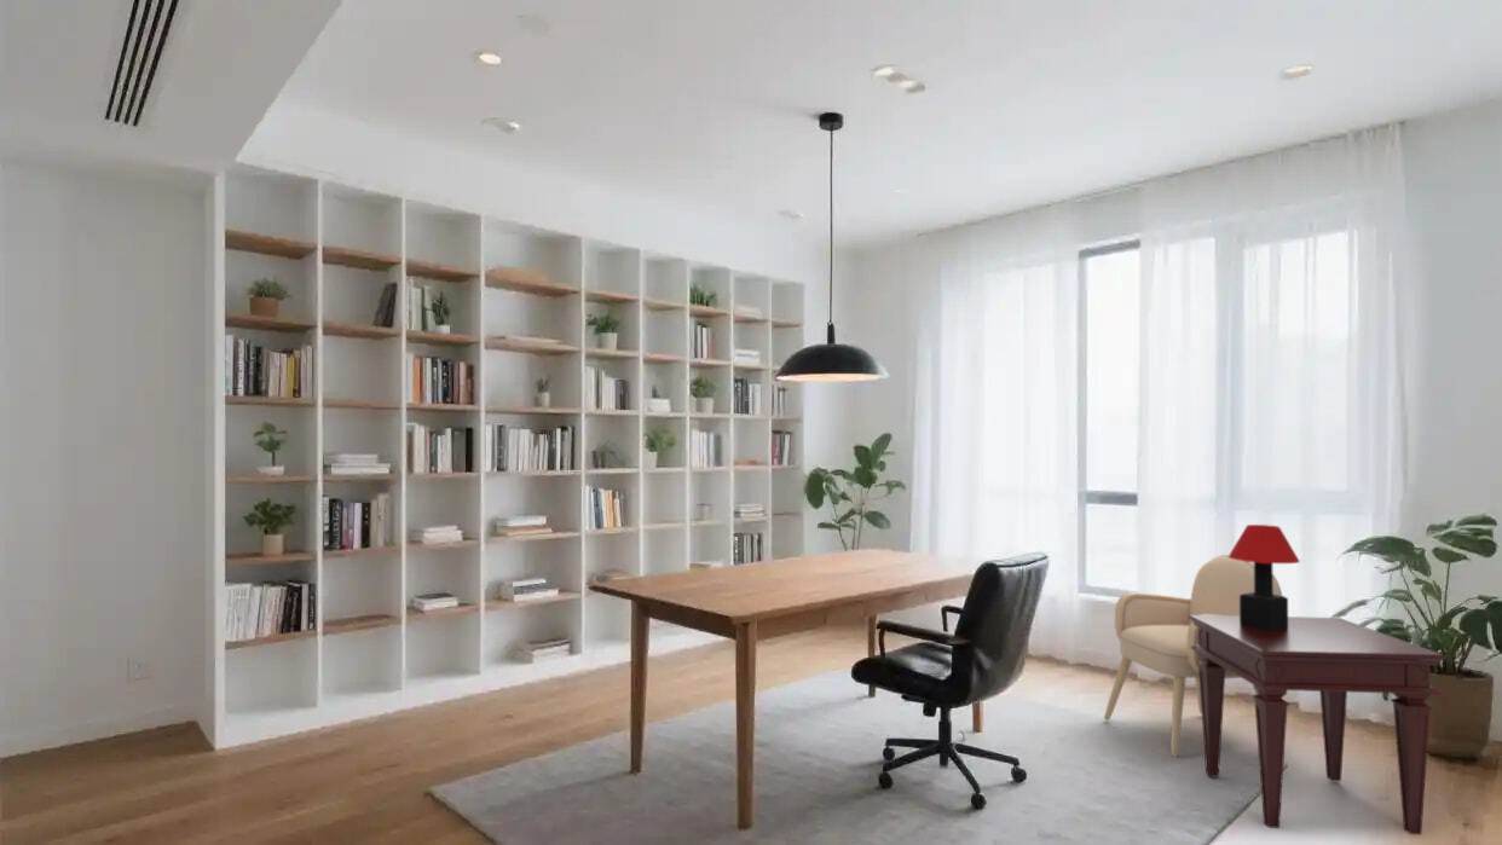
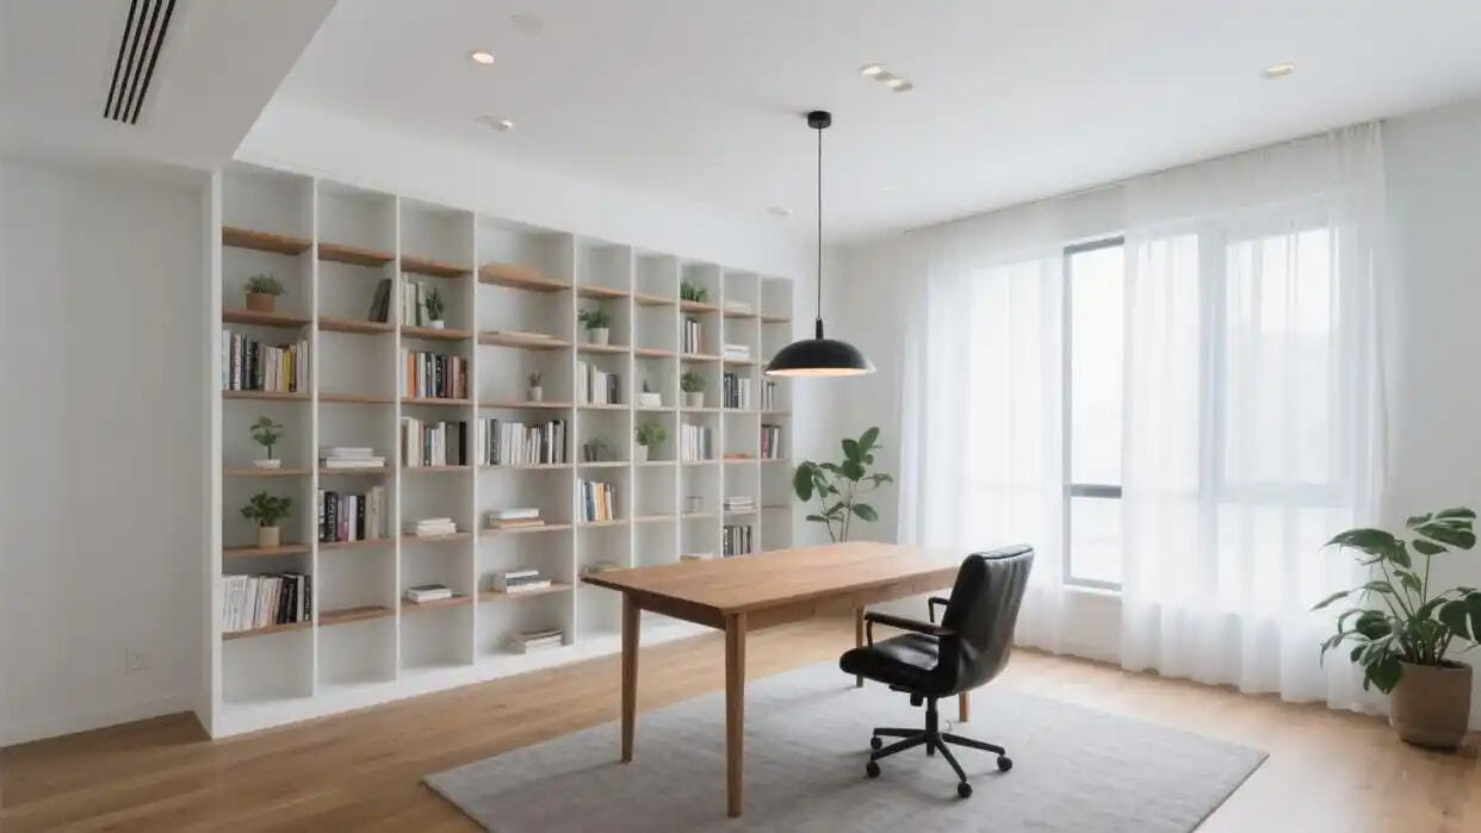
- side table [1189,615,1446,835]
- table lamp [1227,523,1301,631]
- armchair [1103,554,1283,758]
